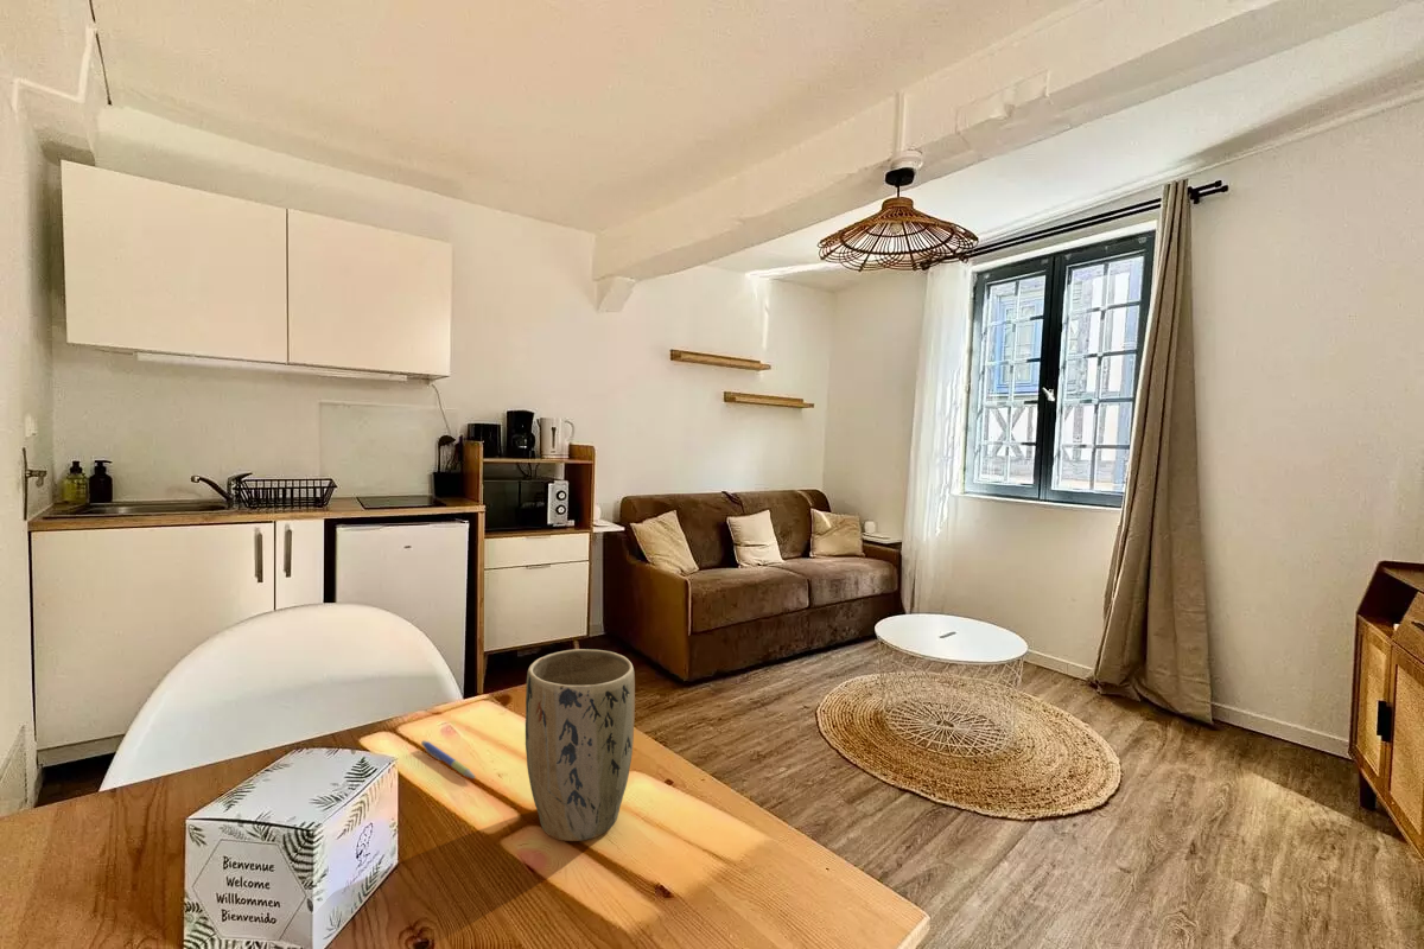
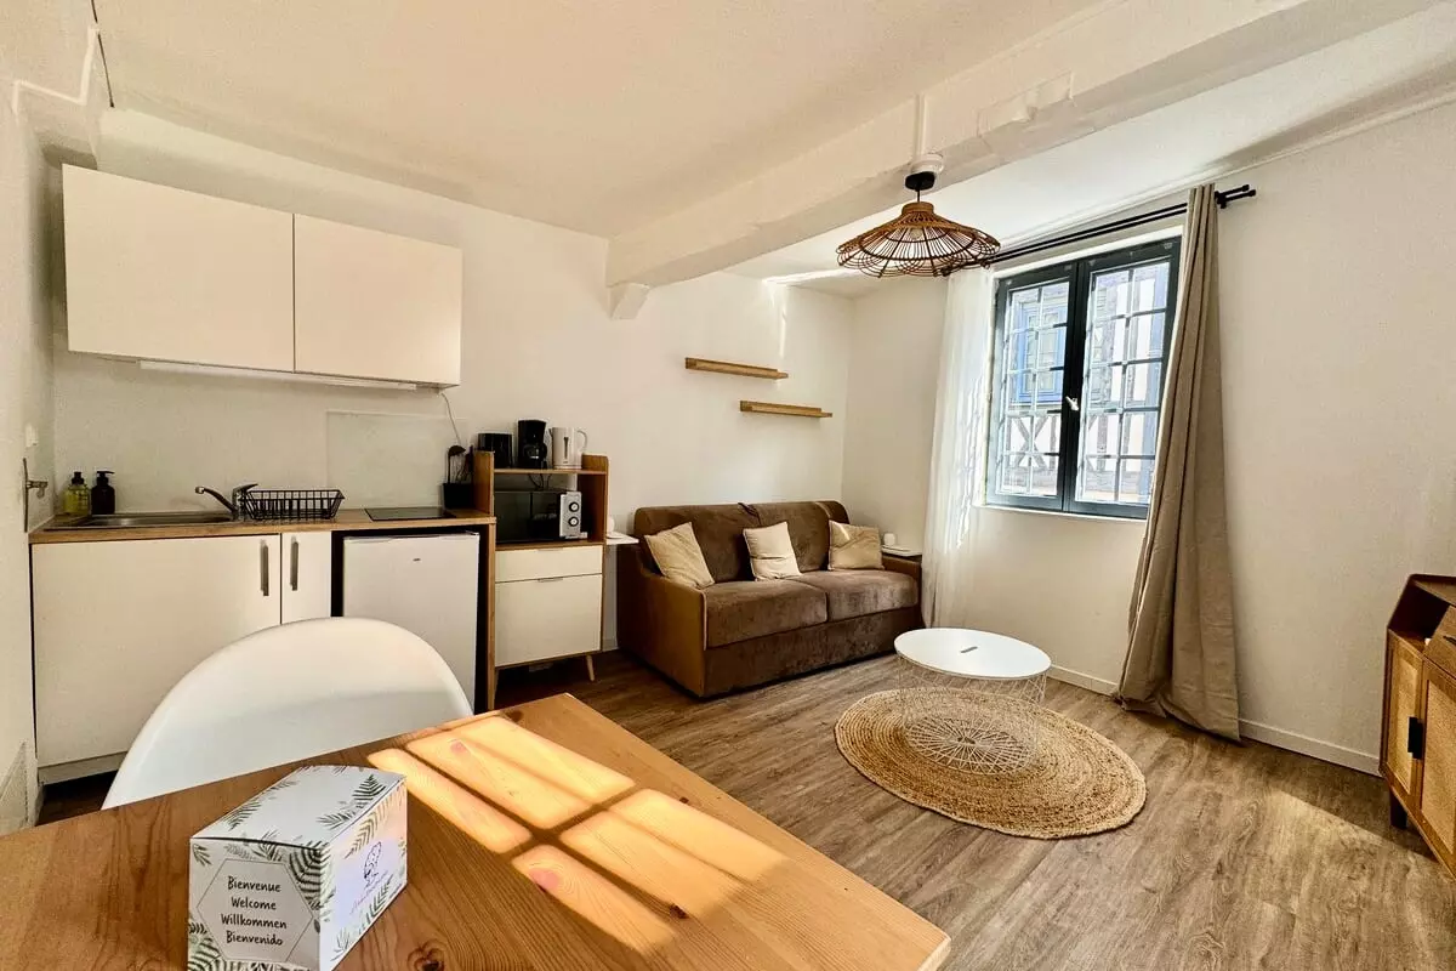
- plant pot [525,648,636,842]
- pen [420,739,476,779]
